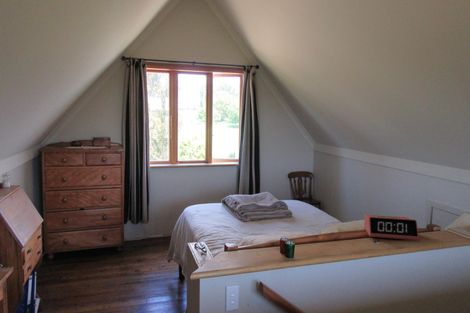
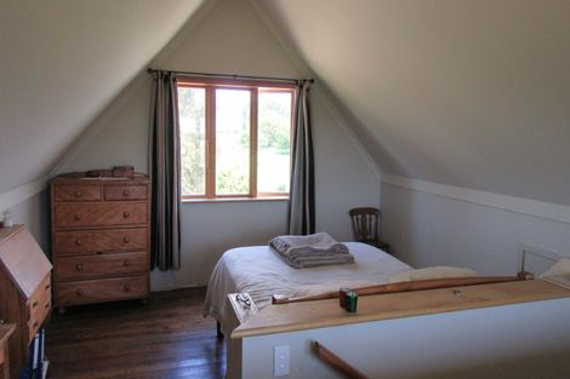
- alarm clock [363,214,420,241]
